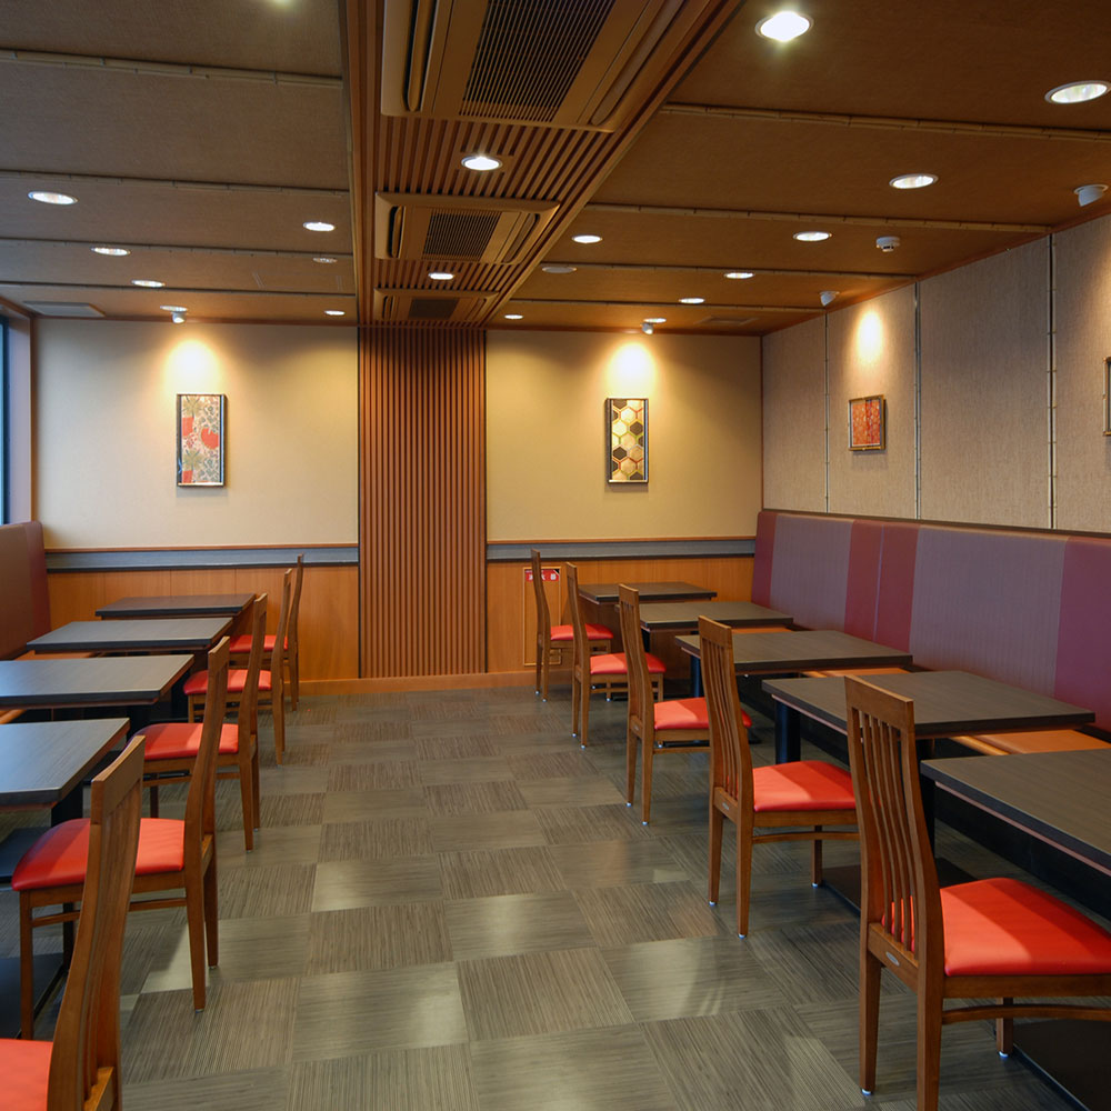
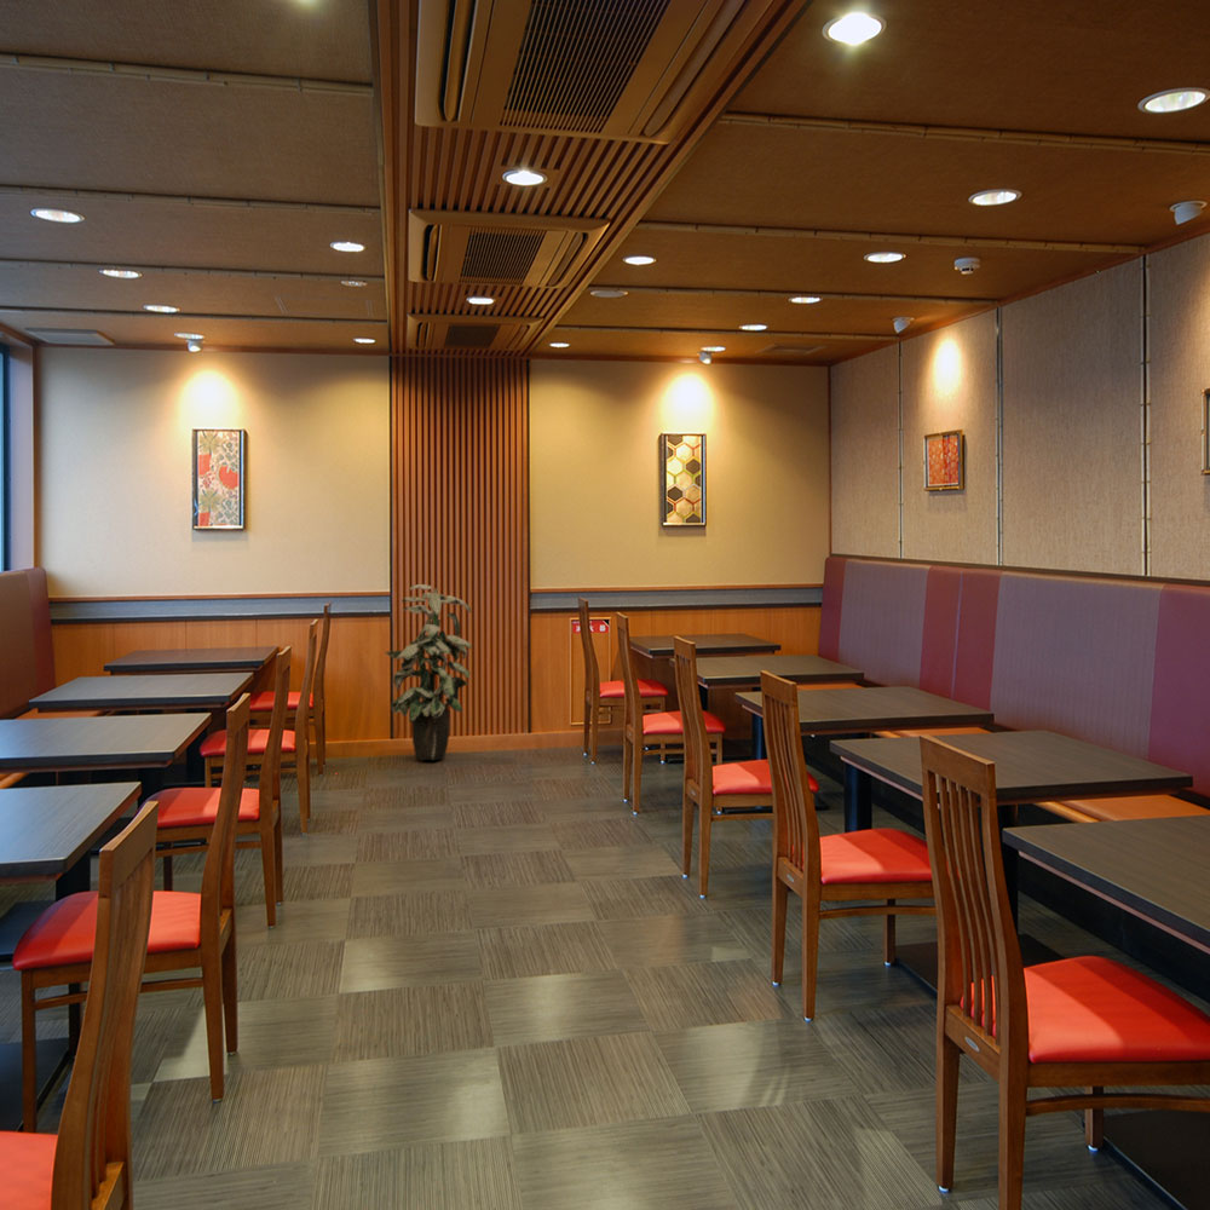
+ indoor plant [384,583,473,761]
